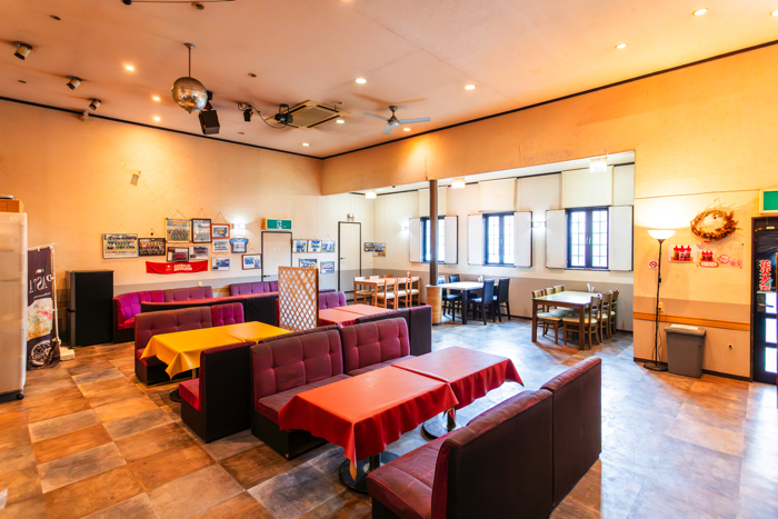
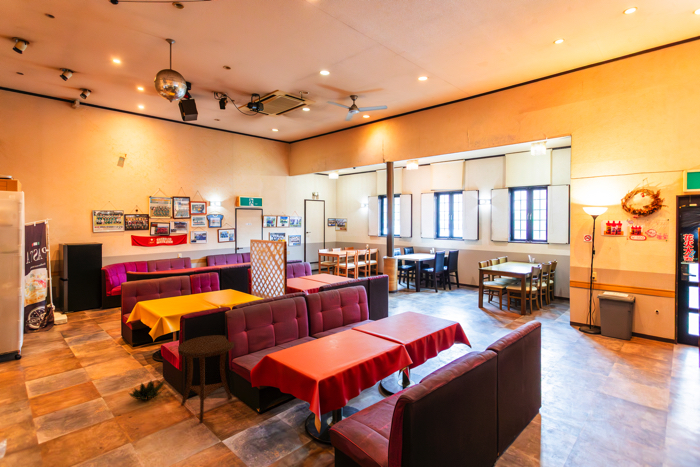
+ decorative plant [128,379,166,401]
+ side table [177,334,235,424]
